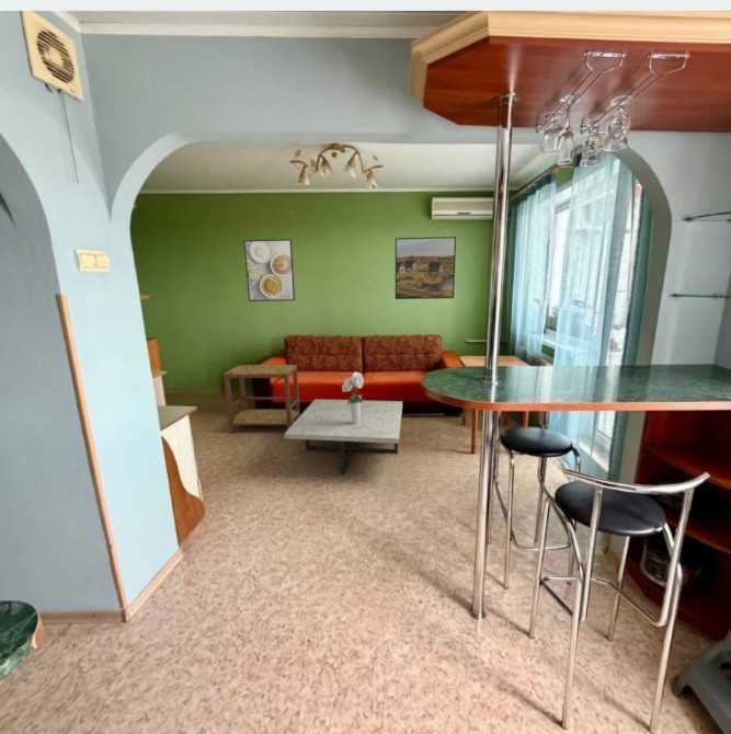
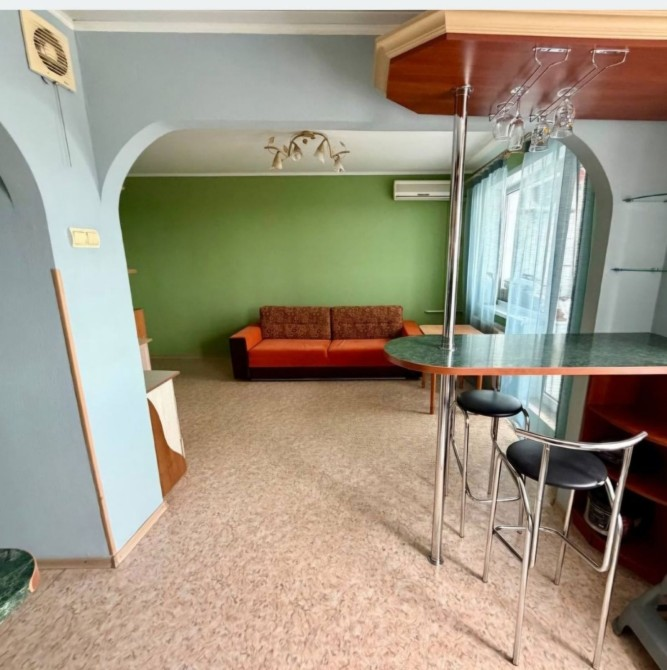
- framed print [395,236,457,300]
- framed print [242,238,296,302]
- side table [222,364,301,434]
- bouquet [341,371,365,425]
- coffee table [283,398,403,475]
